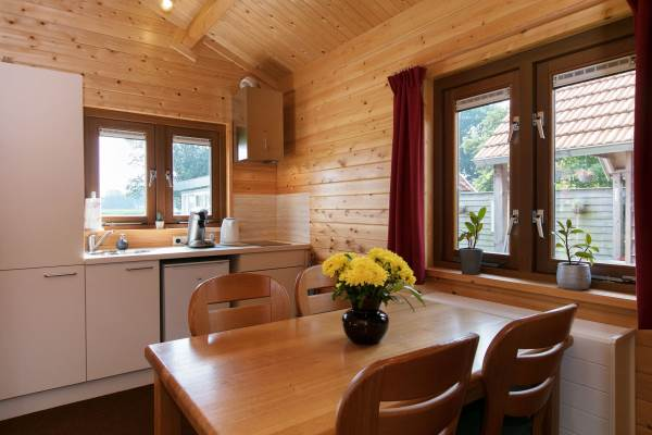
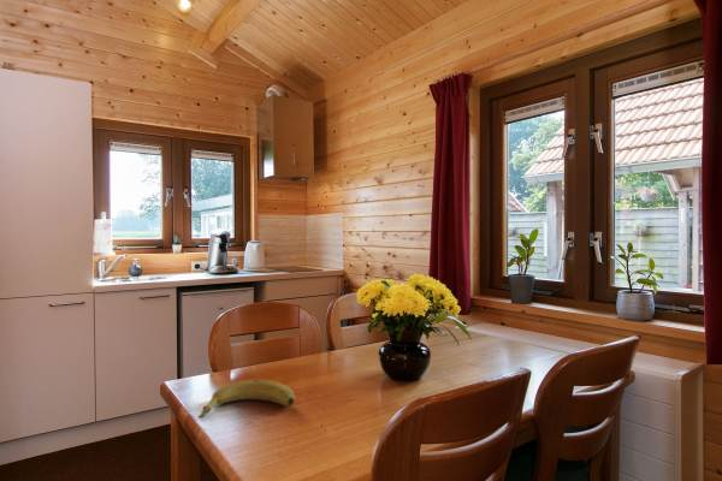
+ banana [197,379,296,420]
